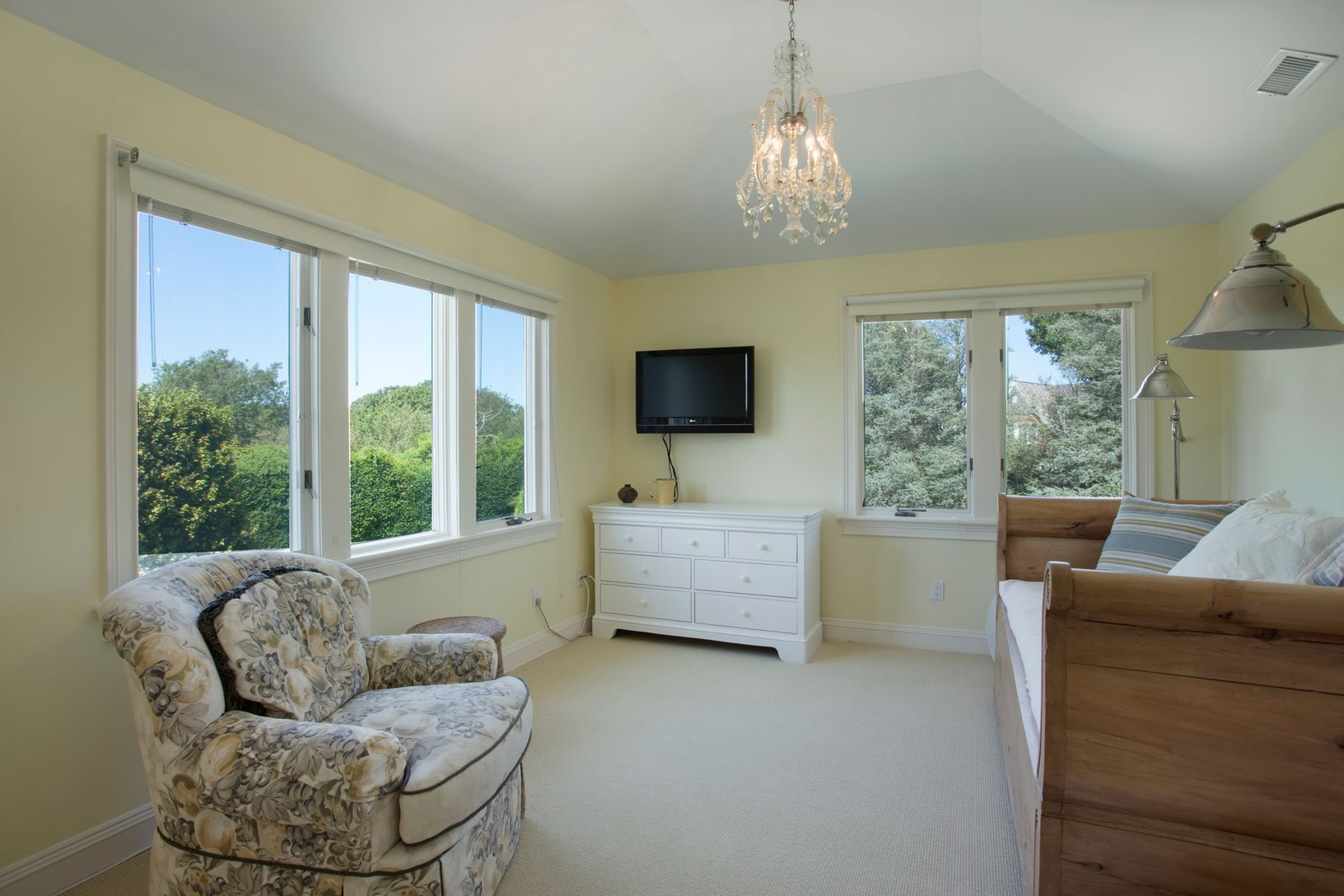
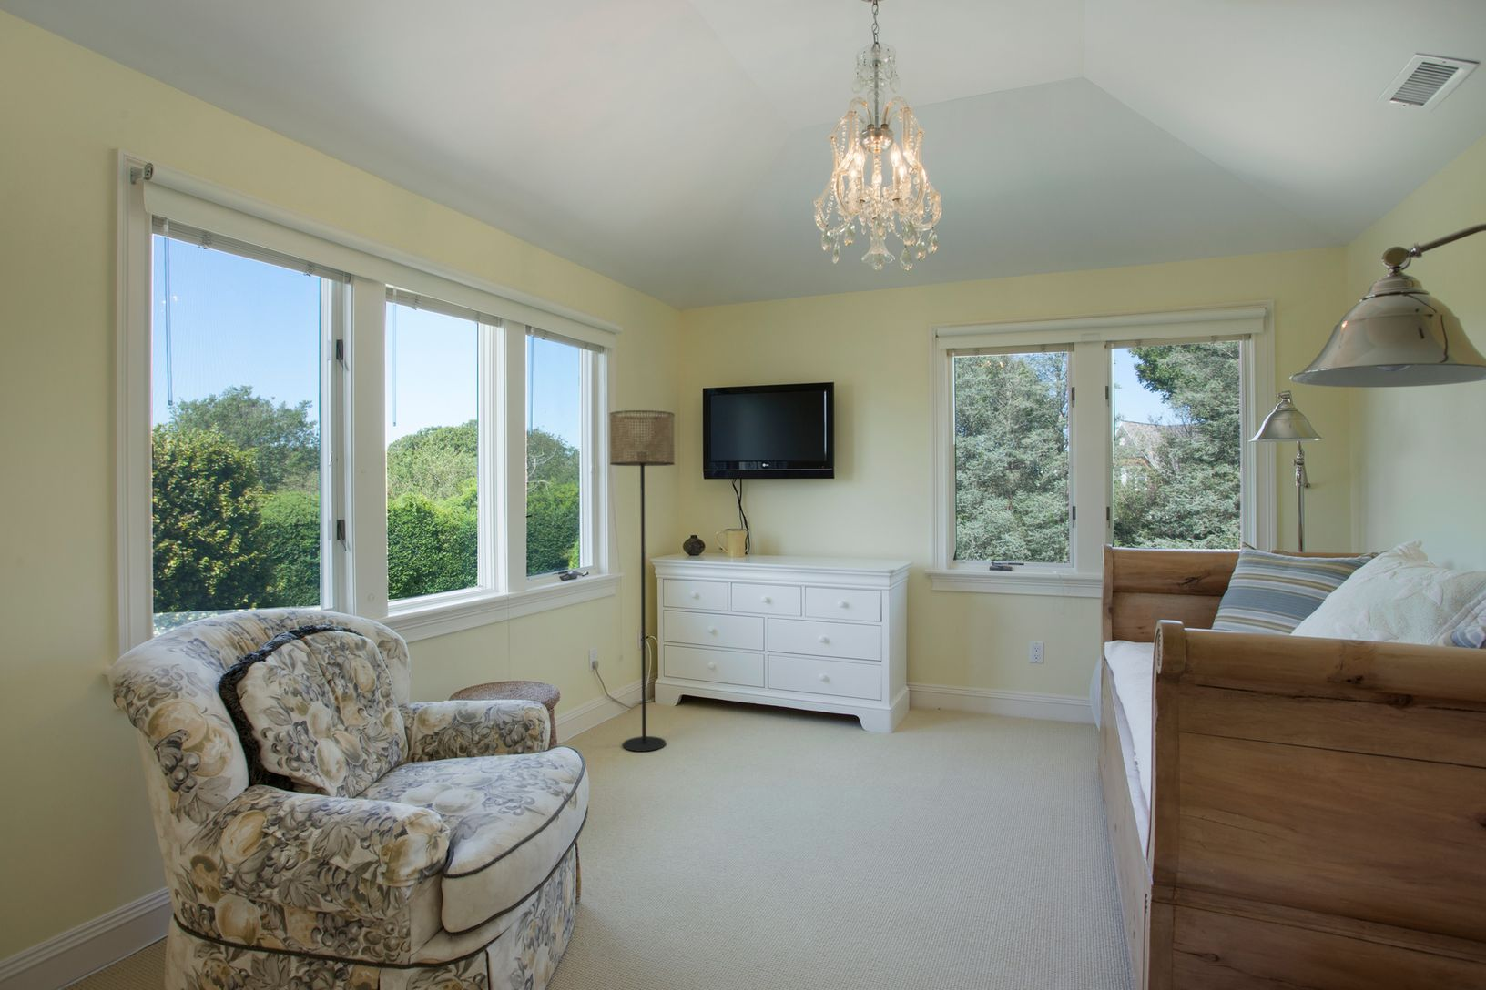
+ floor lamp [608,410,676,752]
